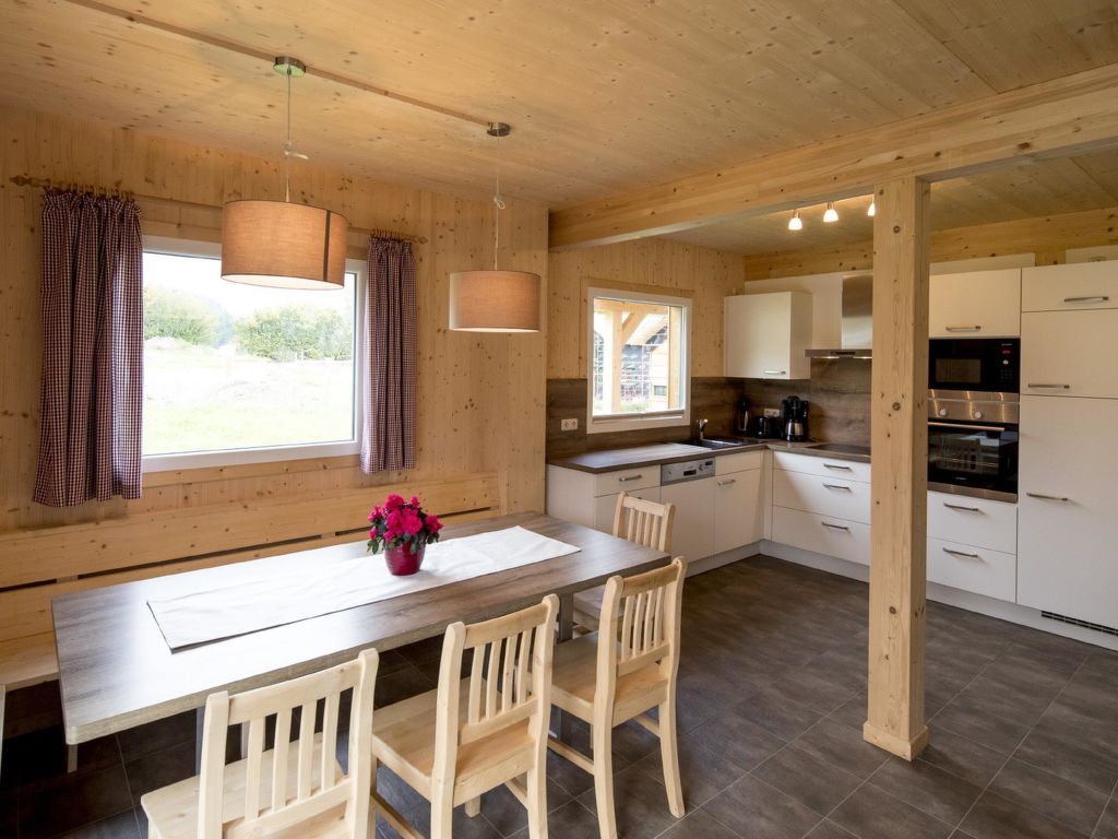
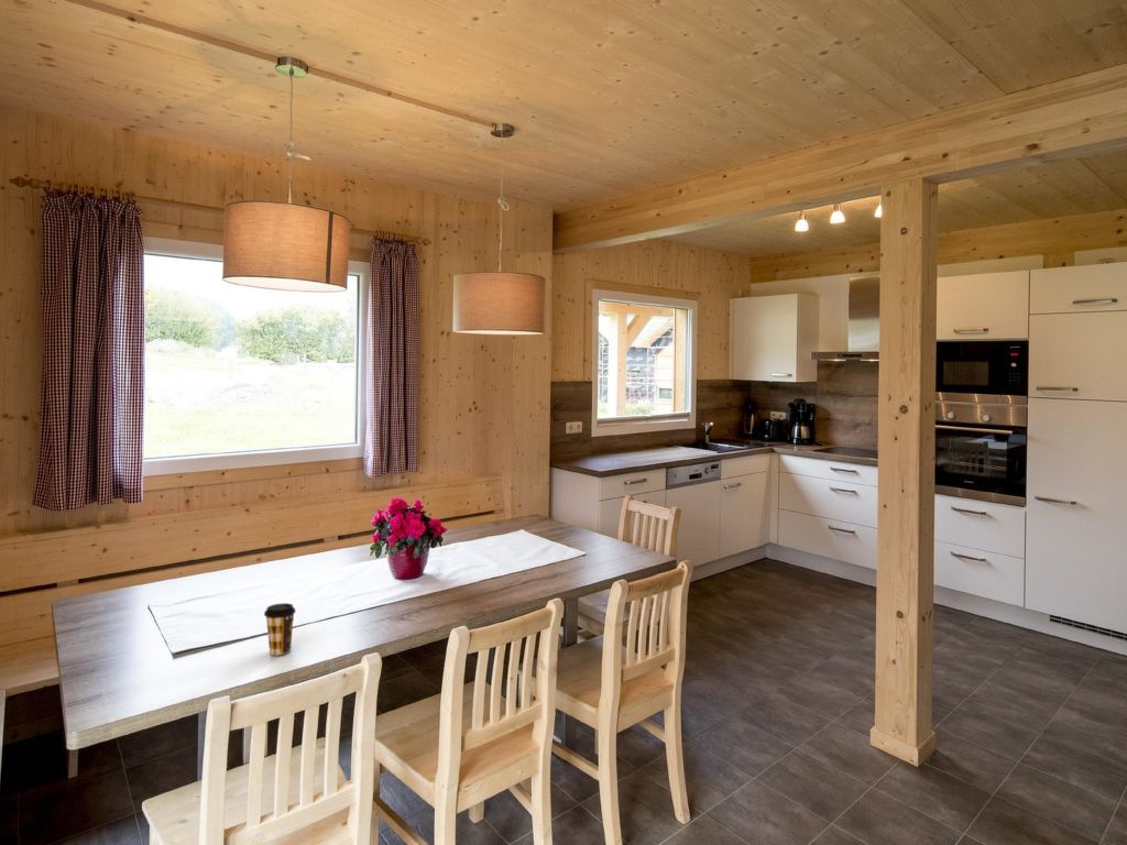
+ coffee cup [263,602,297,656]
